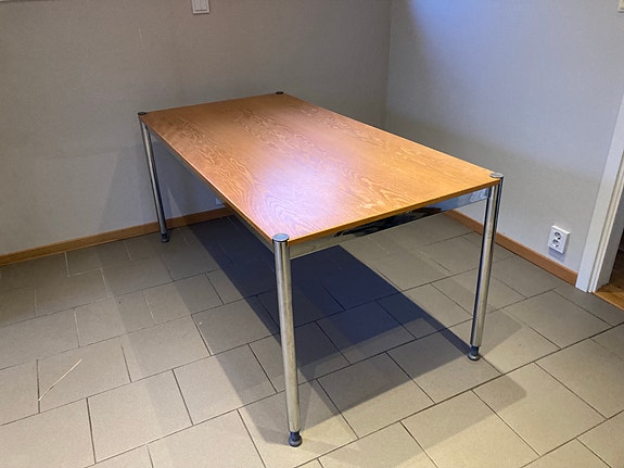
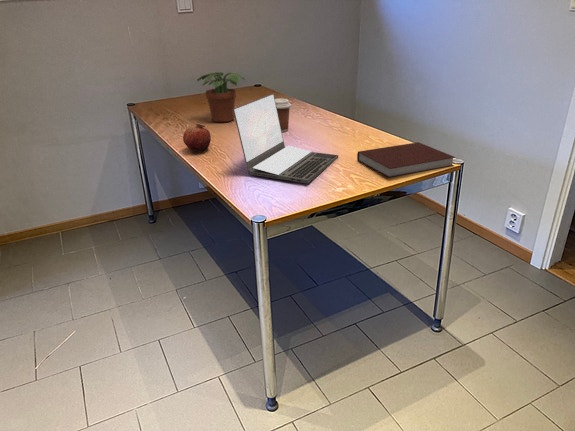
+ potted plant [196,71,246,123]
+ notebook [356,141,456,179]
+ laptop [233,93,339,184]
+ fruit [182,123,212,153]
+ coffee cup [275,98,292,133]
